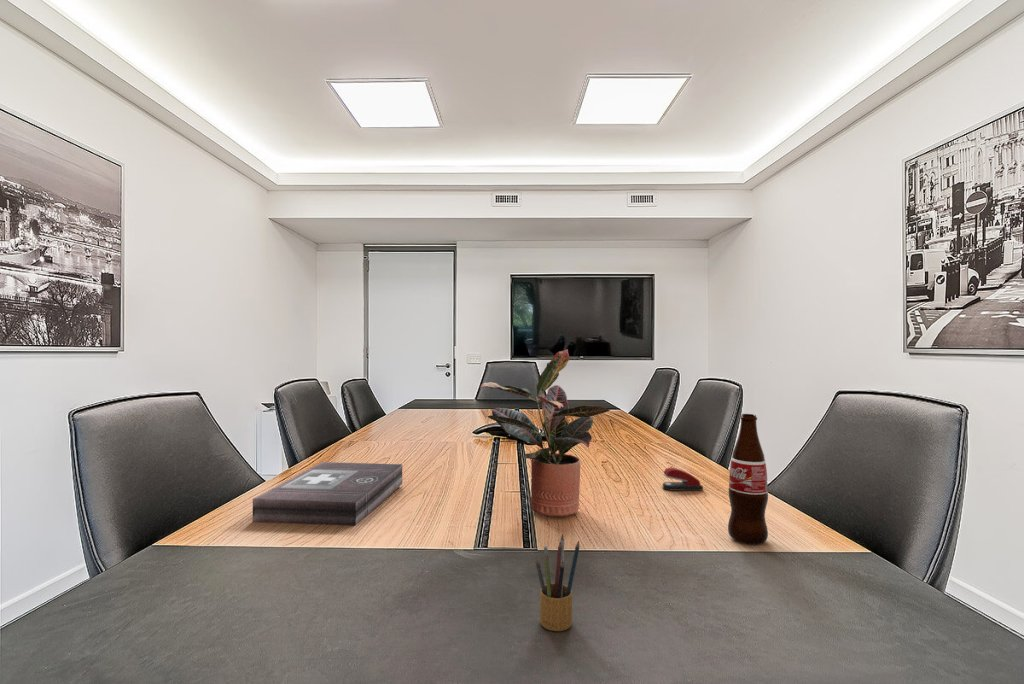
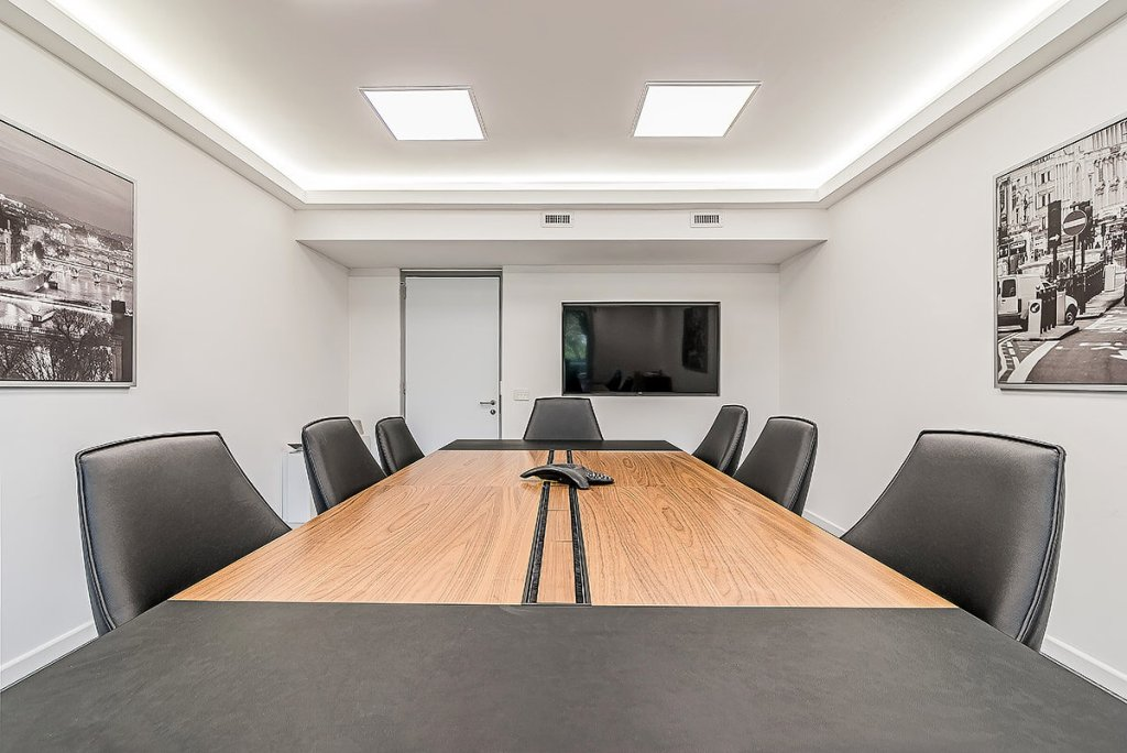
- first aid kit [252,461,403,526]
- stapler [662,467,704,492]
- potted plant [479,348,611,517]
- pencil box [535,533,580,632]
- bottle [727,413,769,546]
